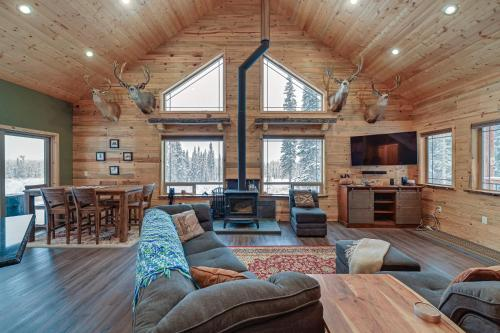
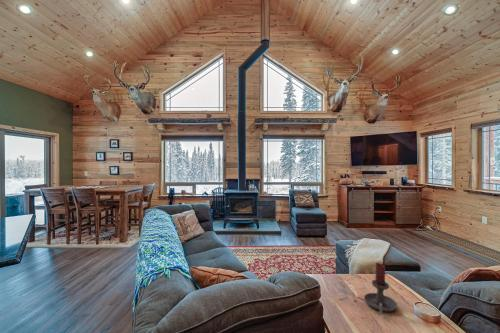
+ candle holder [363,262,399,315]
